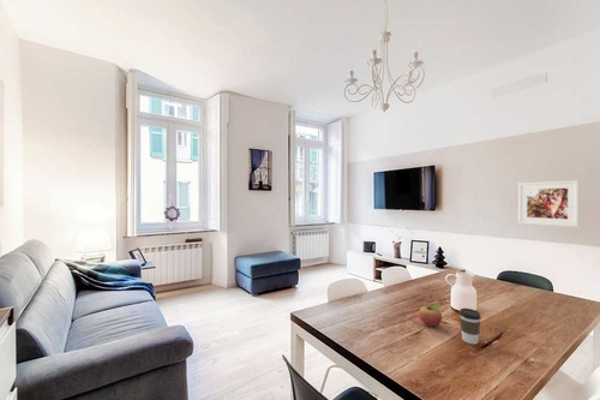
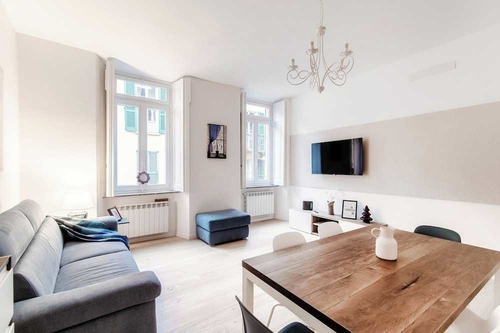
- fruit [418,303,443,328]
- coffee cup [458,308,482,345]
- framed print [517,179,581,228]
